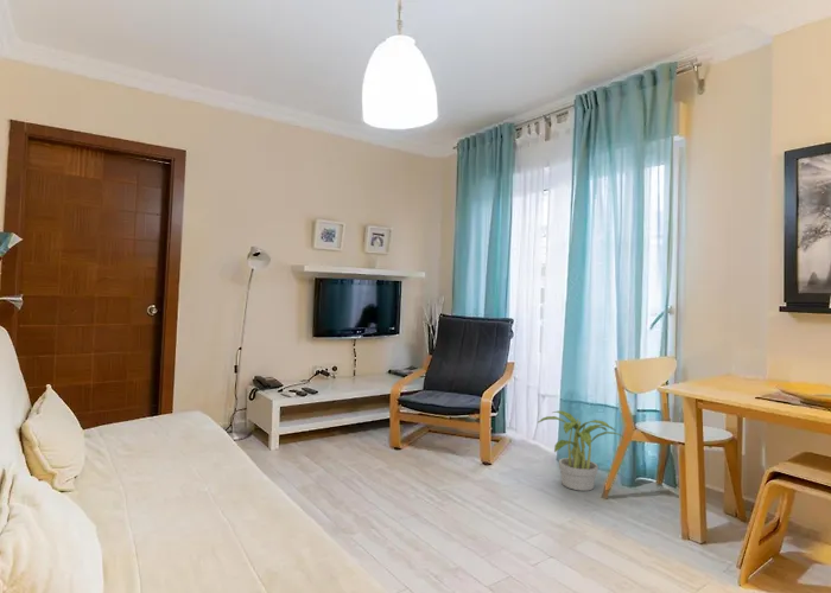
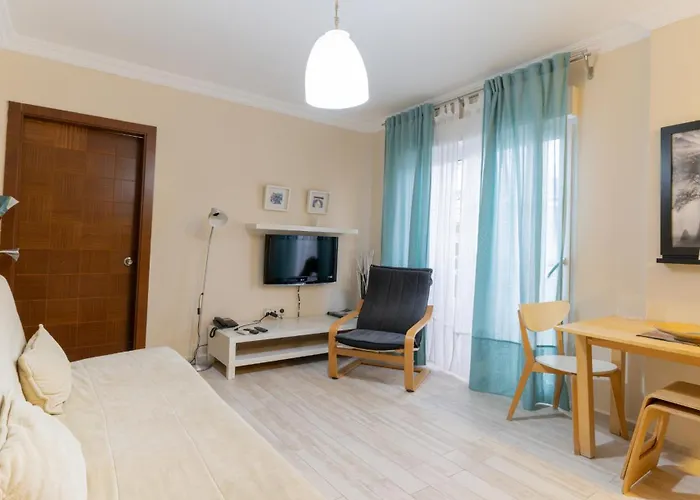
- potted plant [537,409,623,492]
